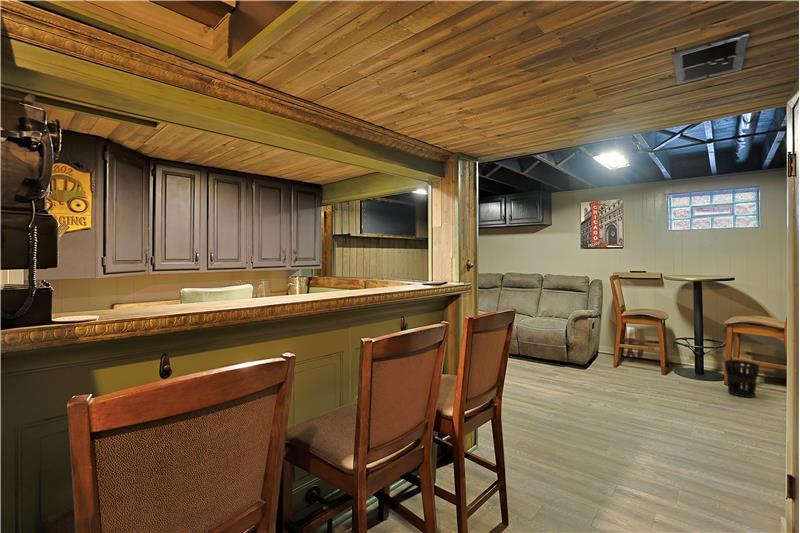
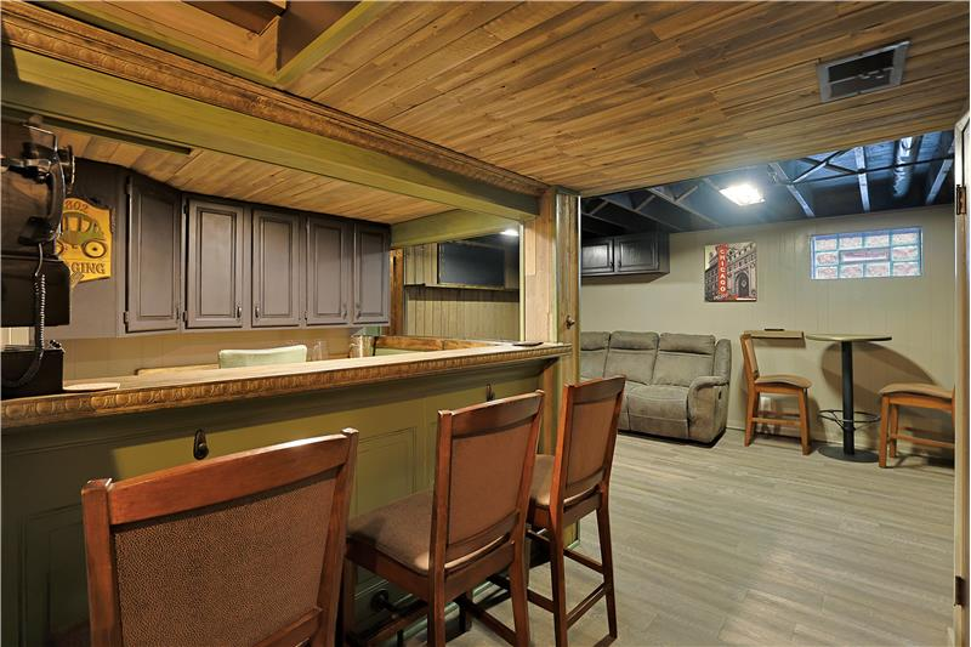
- wastebasket [723,359,760,399]
